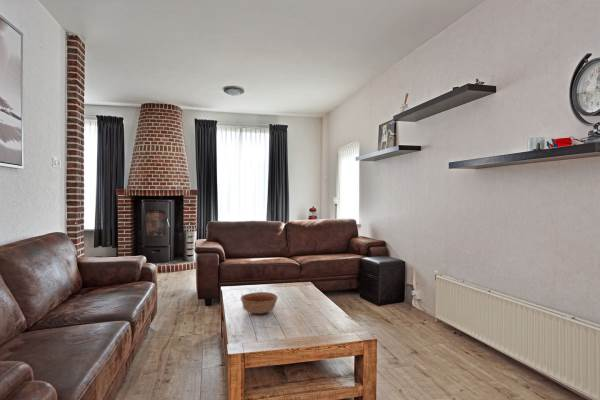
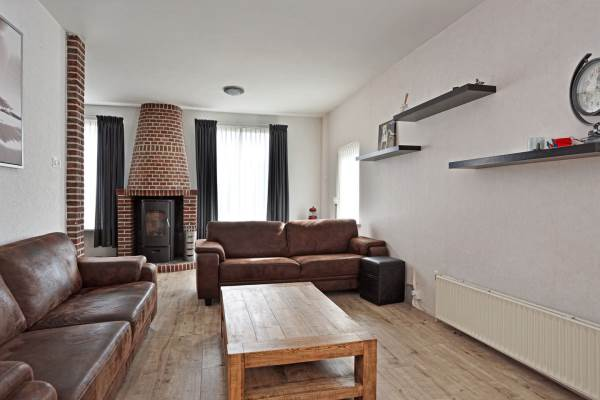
- bowl [240,291,279,315]
